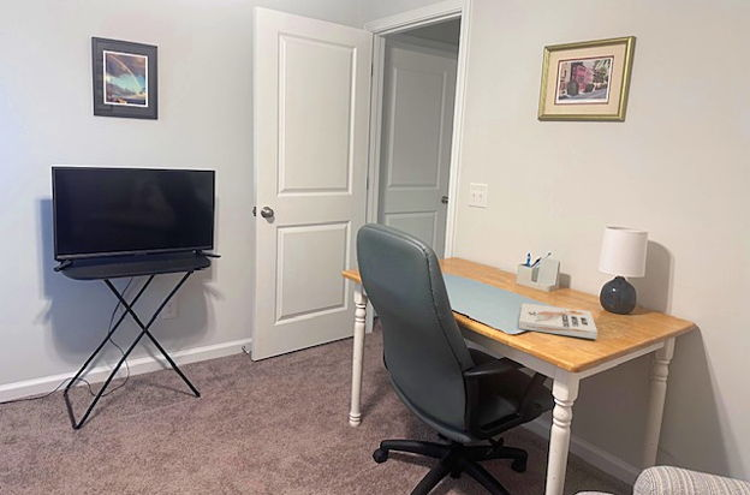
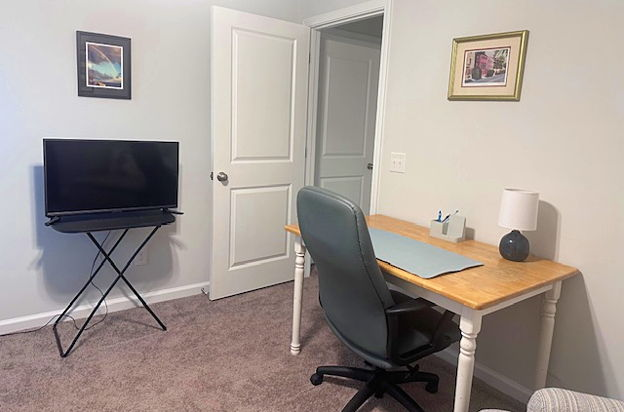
- book [518,302,599,340]
